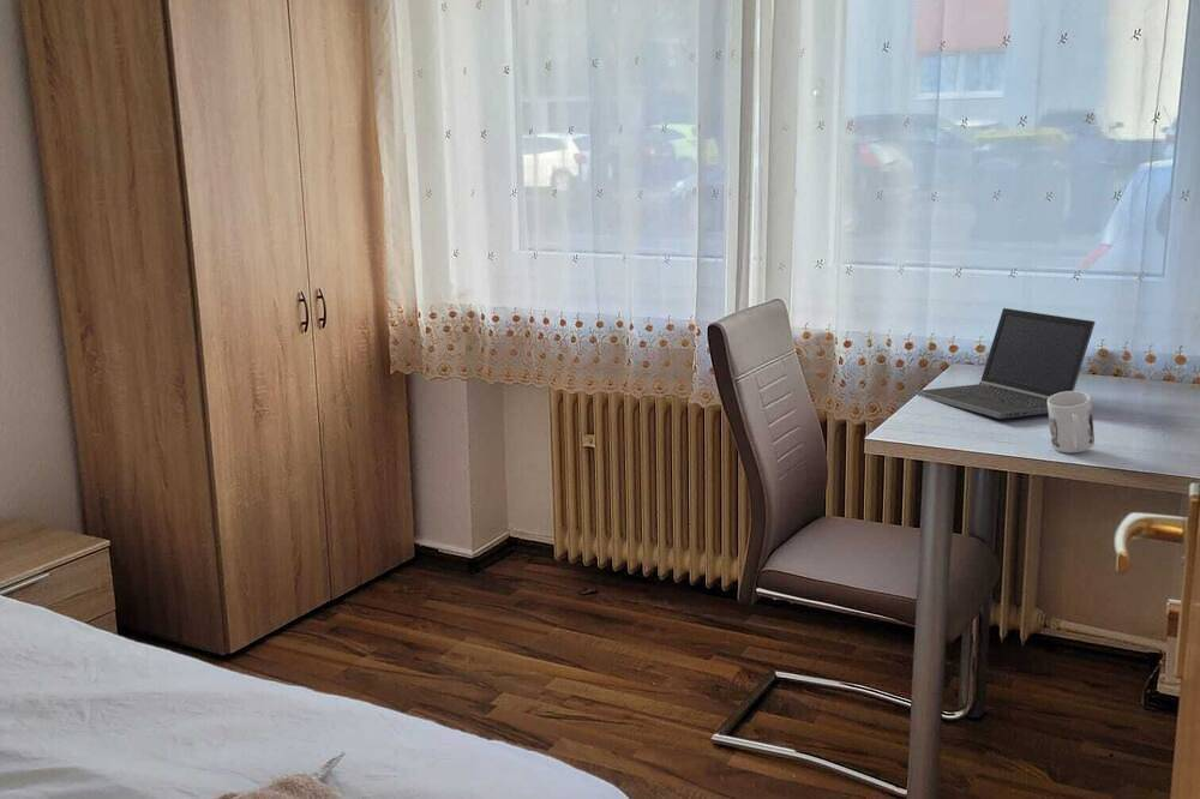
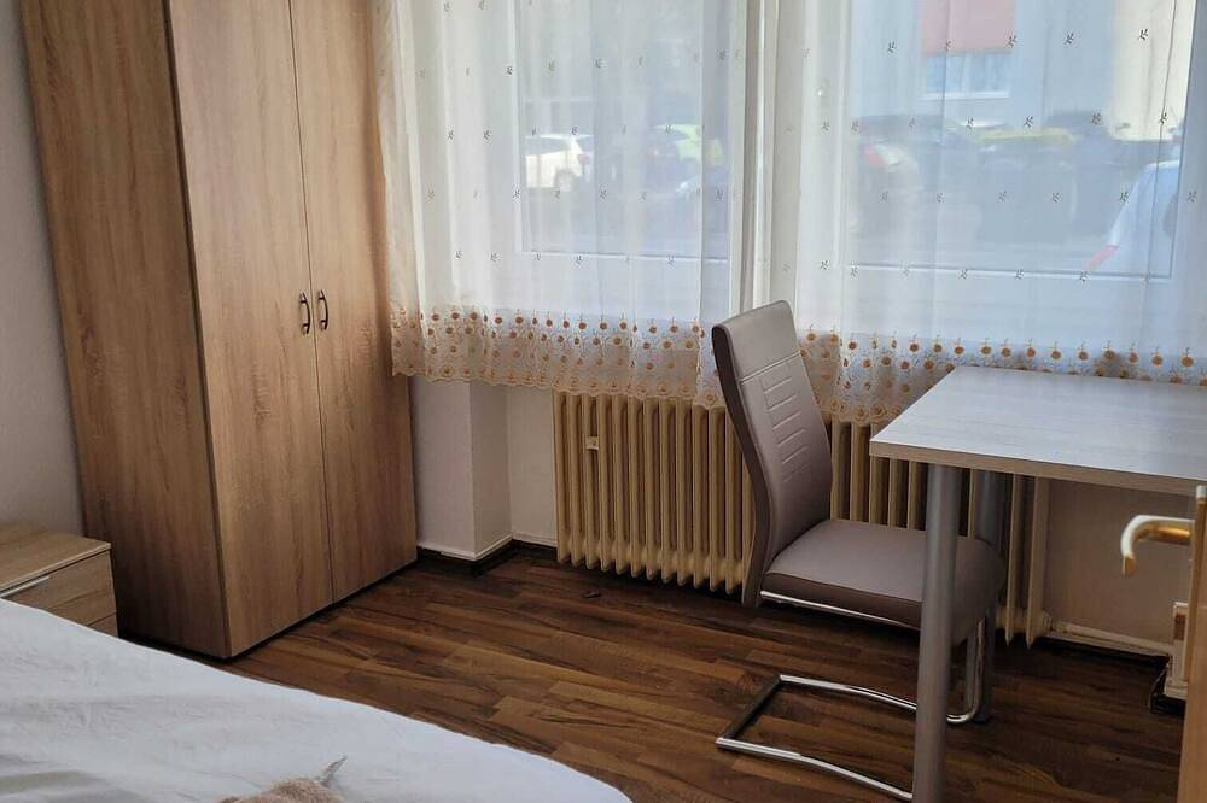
- laptop computer [916,307,1097,420]
- mug [1048,390,1096,453]
